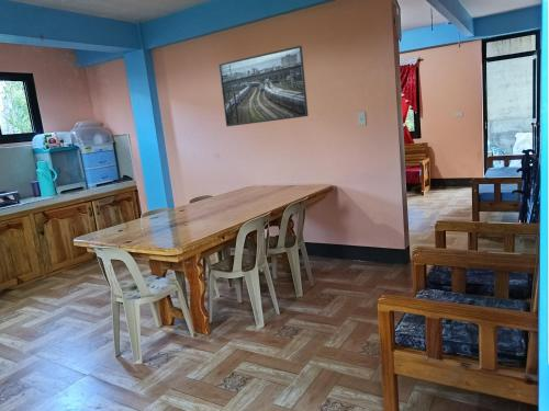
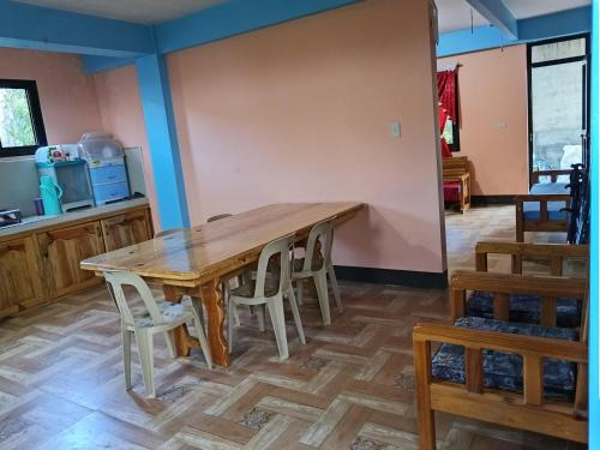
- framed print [217,45,310,127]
